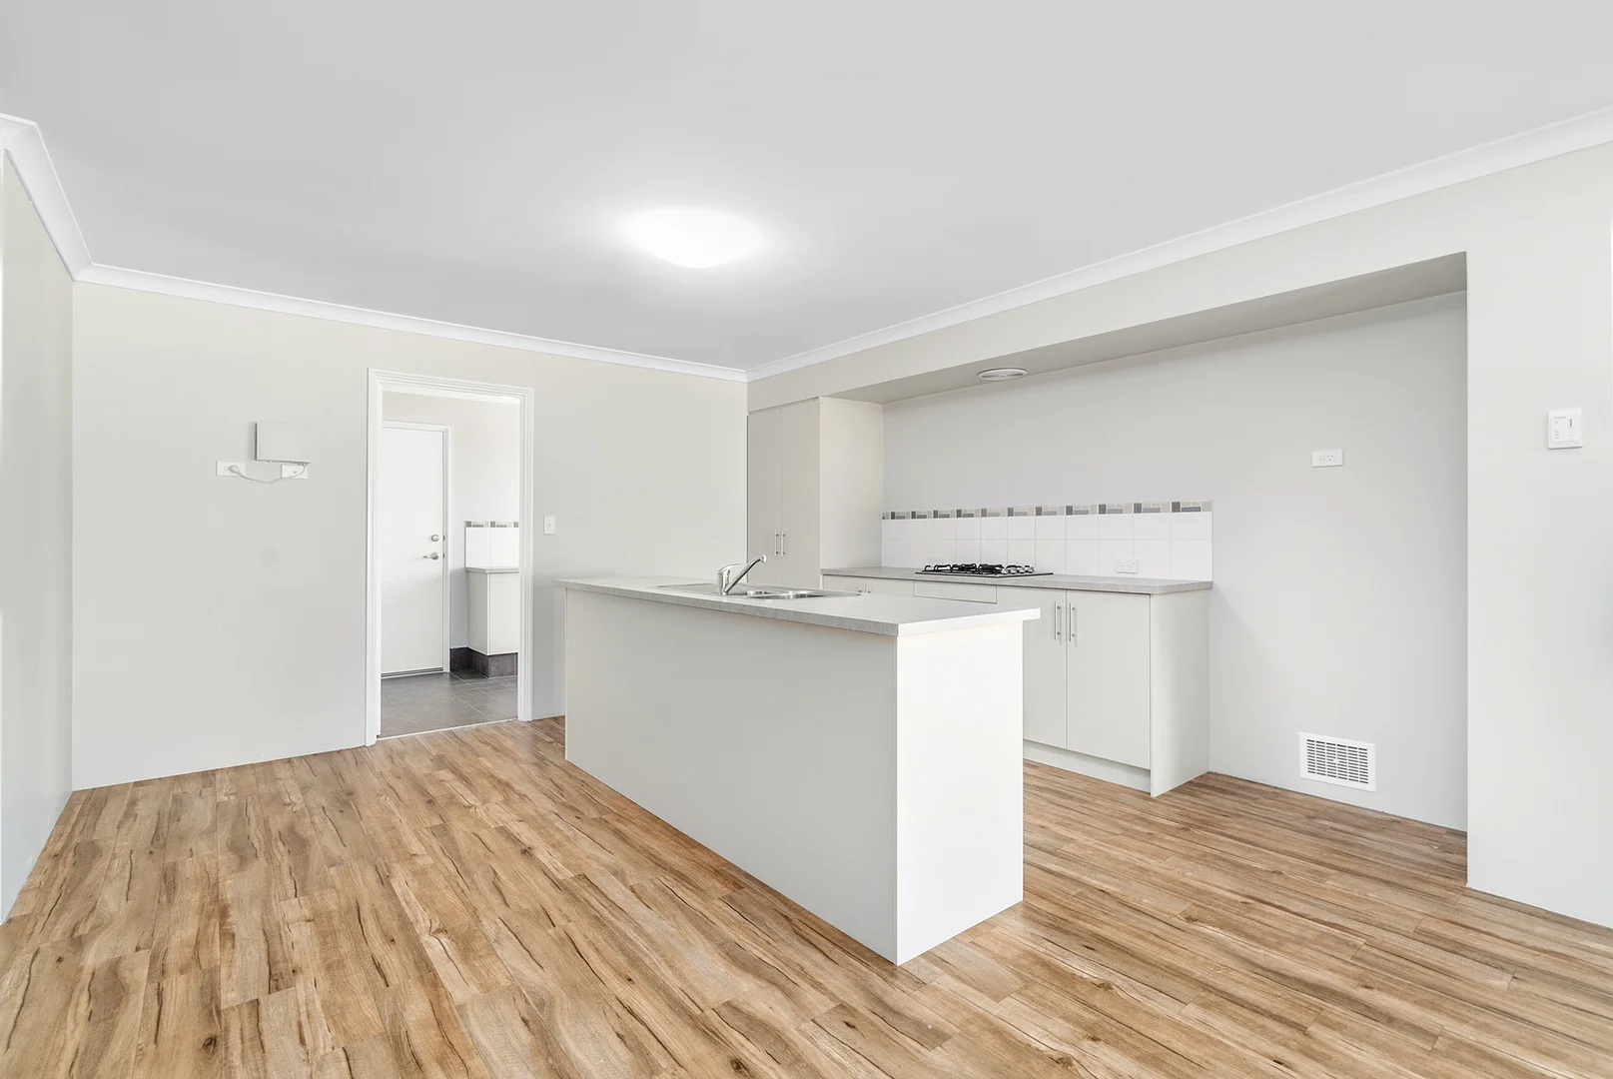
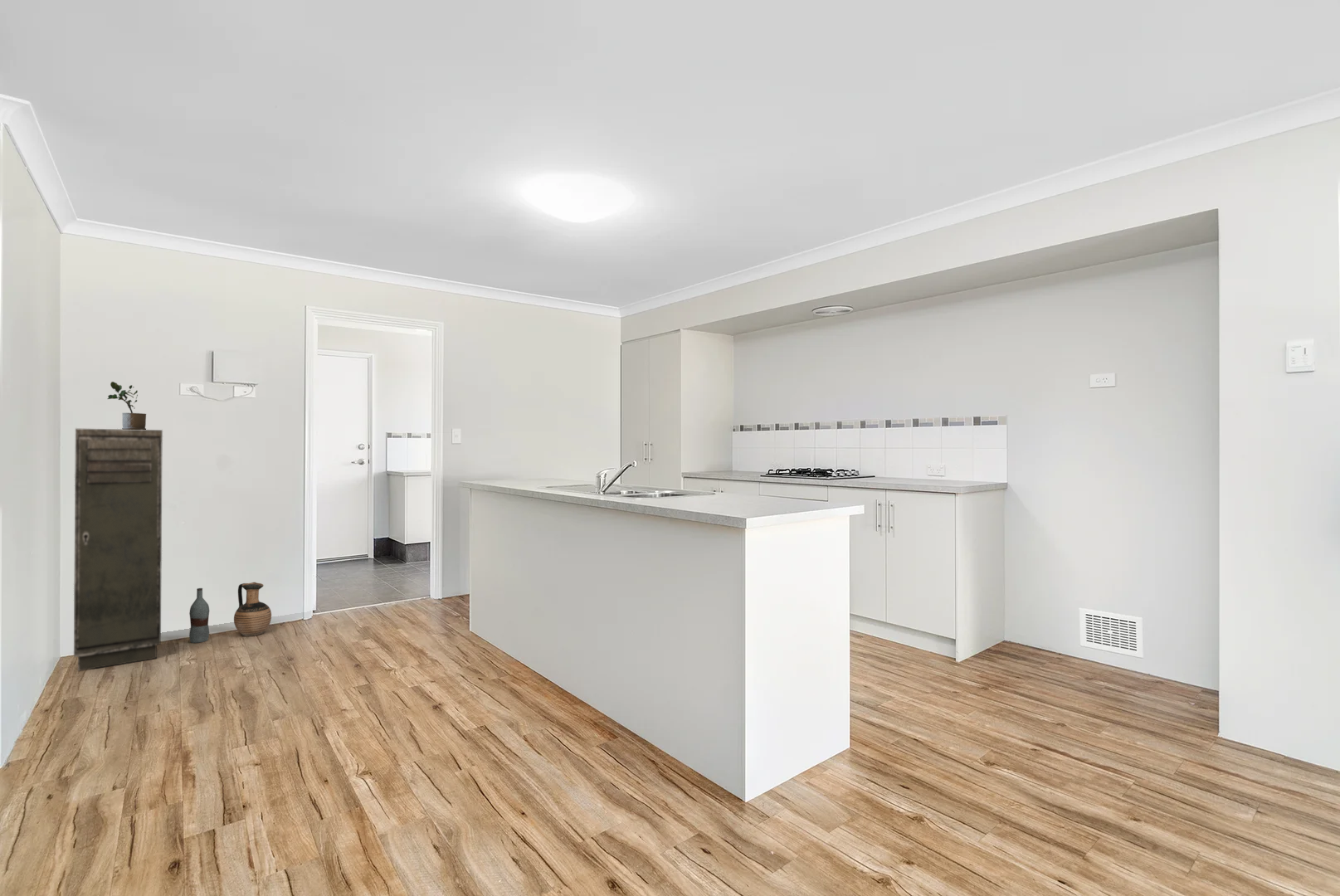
+ storage cabinet [73,427,163,672]
+ ceramic jug [233,582,272,637]
+ bottle [188,587,210,644]
+ potted plant [106,381,147,430]
